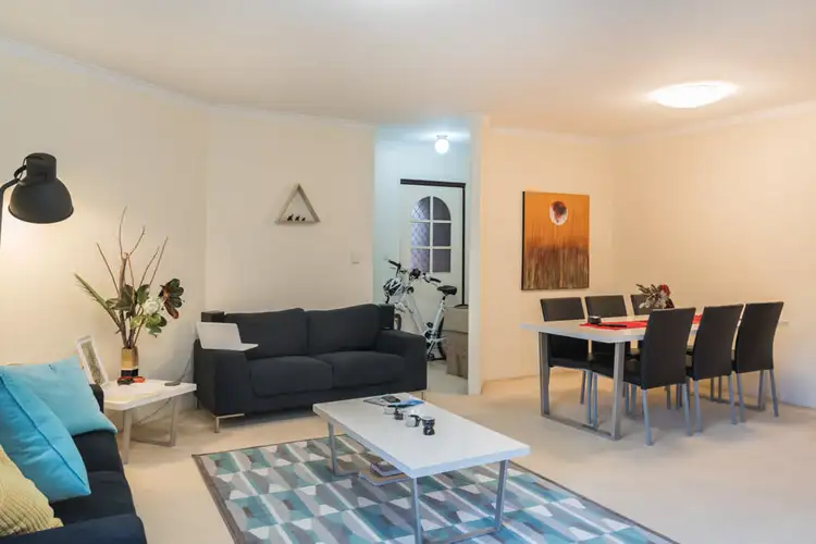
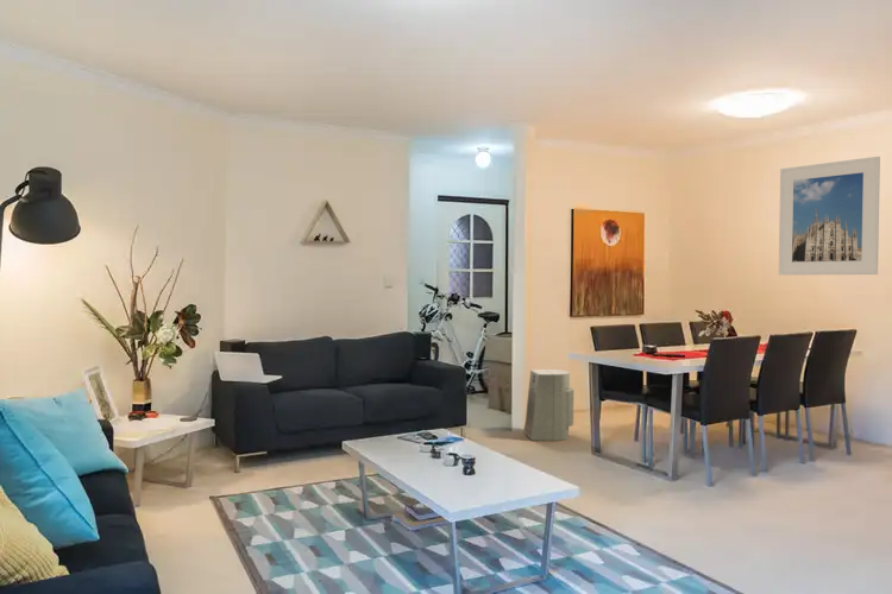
+ fan [523,368,574,442]
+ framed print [778,156,881,276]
